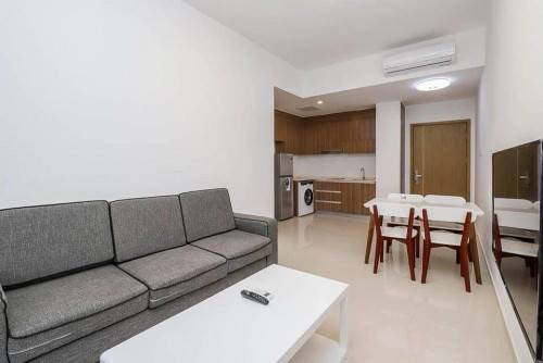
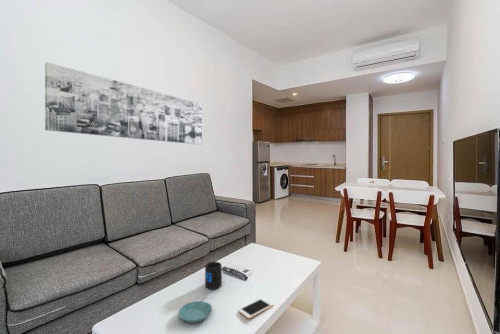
+ wall art [44,61,203,146]
+ mug [204,261,223,290]
+ saucer [178,300,213,324]
+ cell phone [238,297,275,319]
